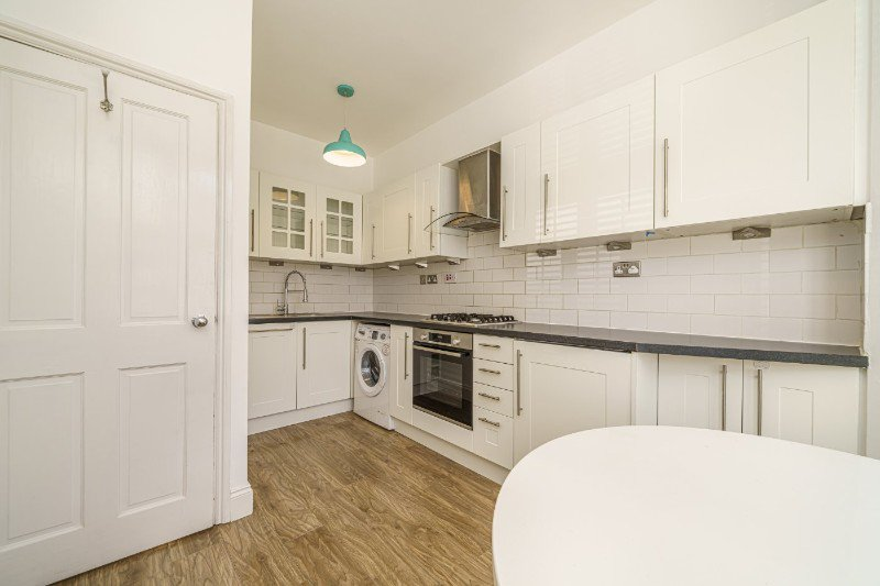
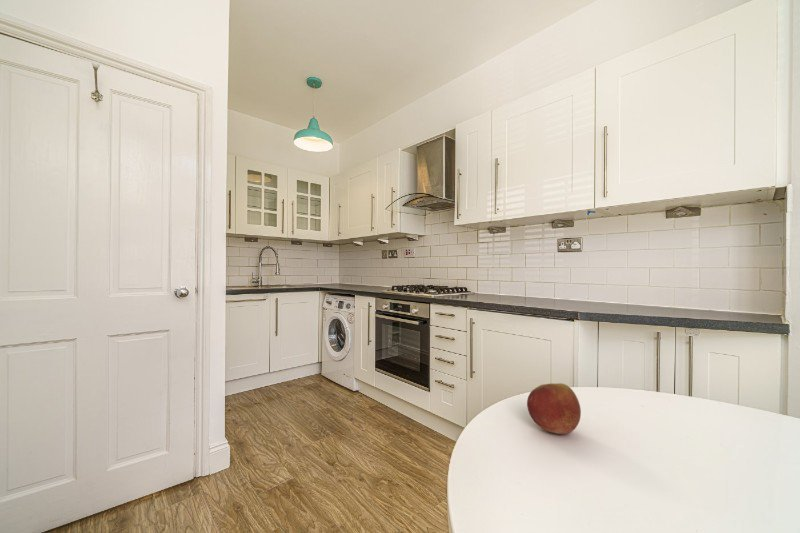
+ apple [526,382,582,435]
